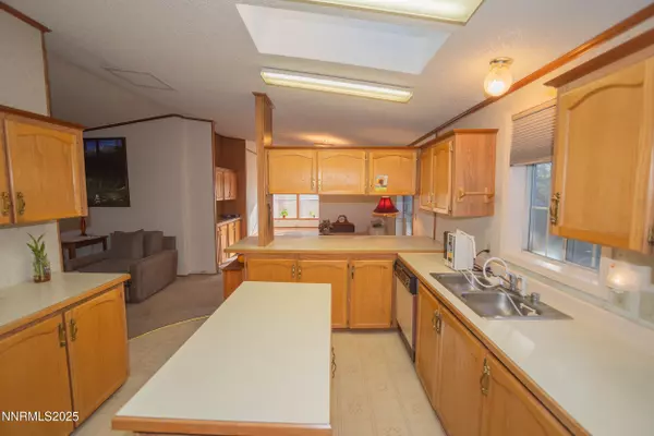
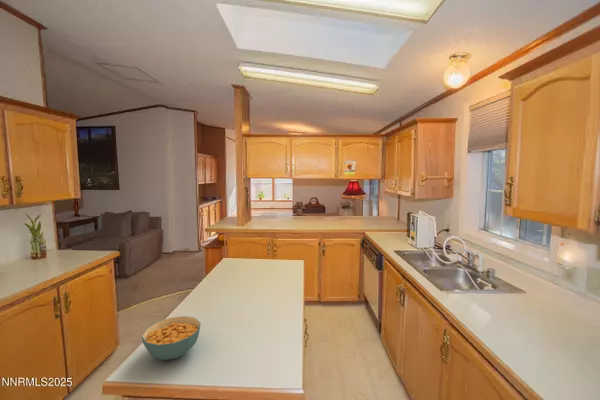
+ cereal bowl [141,315,202,361]
